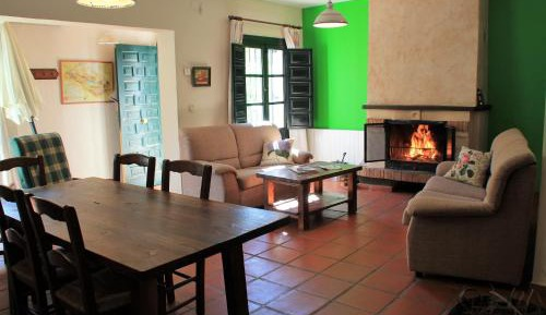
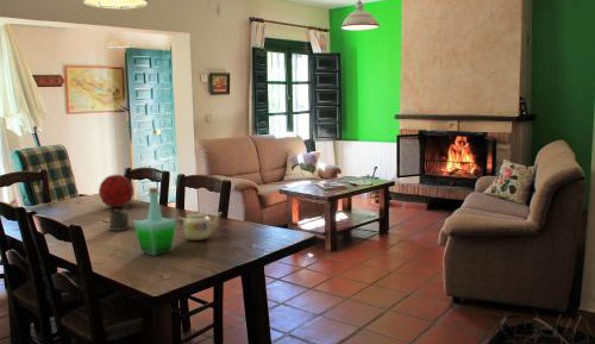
+ bottle [132,187,177,257]
+ cup [107,207,132,232]
+ teapot [175,209,224,242]
+ decorative orb [98,174,134,208]
